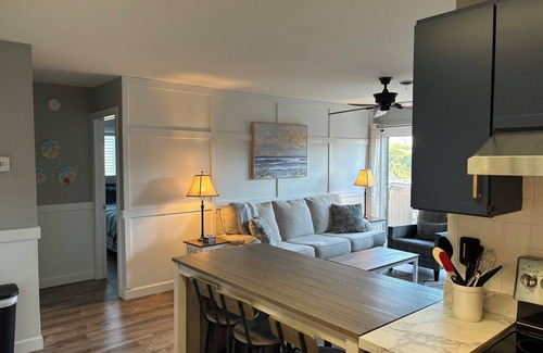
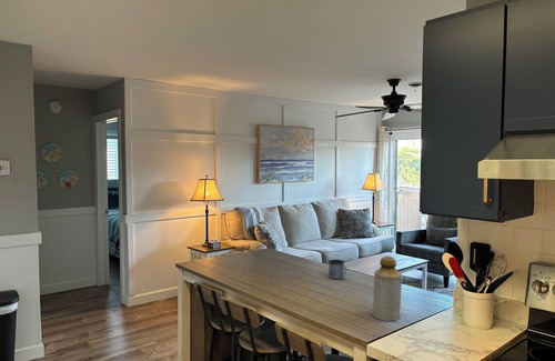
+ mug [327,259,347,280]
+ bottle [372,255,403,322]
